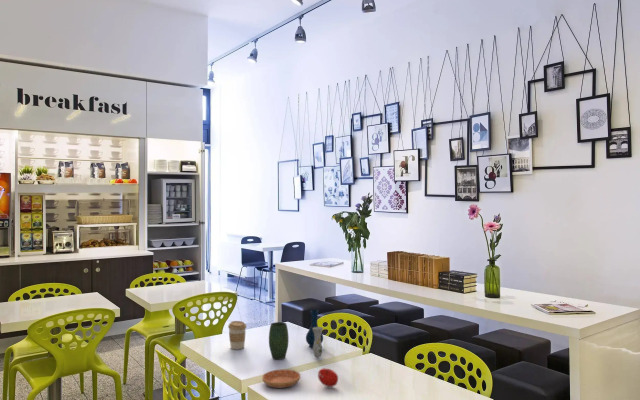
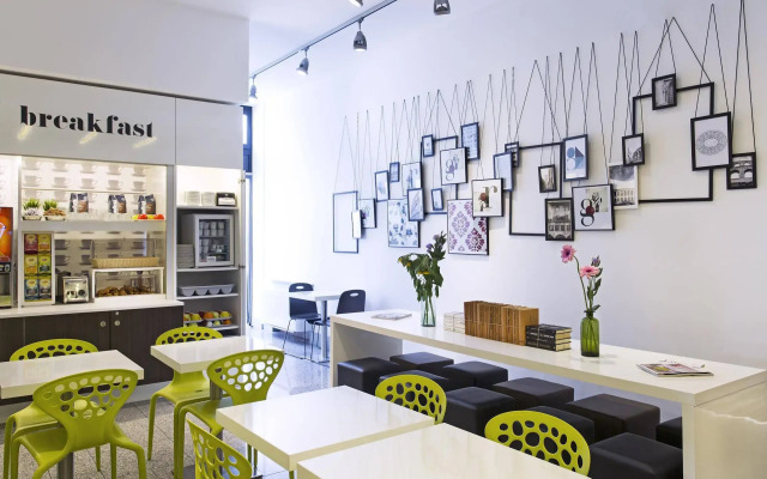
- vase [268,309,324,361]
- fruit [317,367,339,388]
- saucer [261,368,302,389]
- coffee cup [227,320,247,350]
